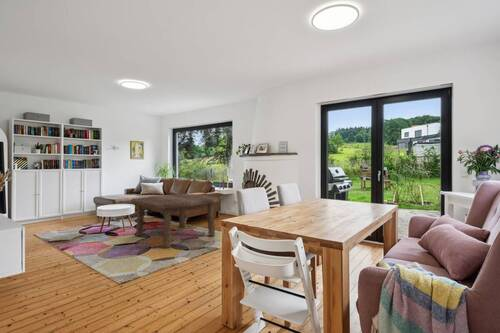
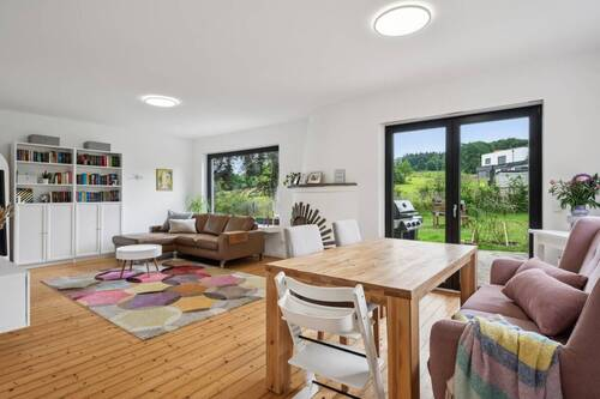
- coffee table [130,193,220,249]
